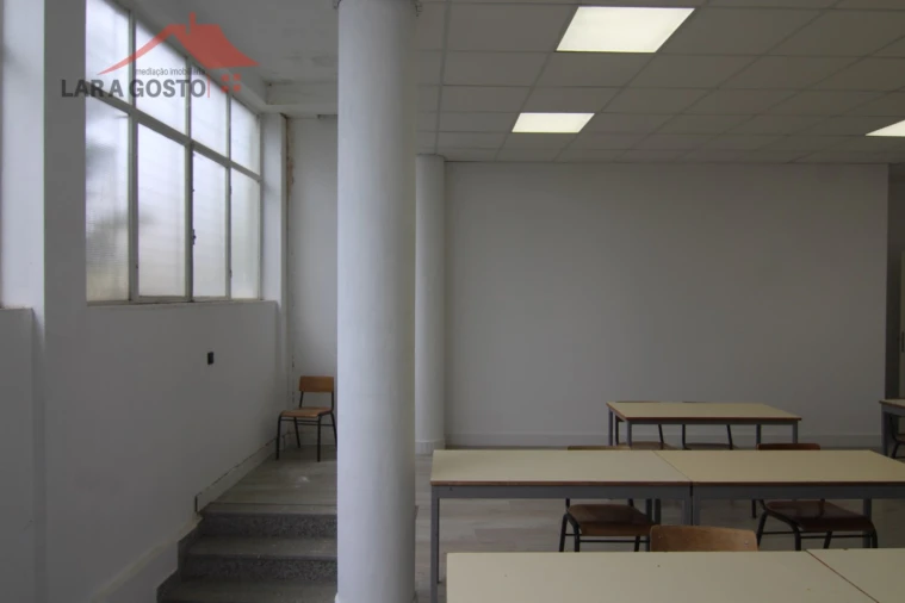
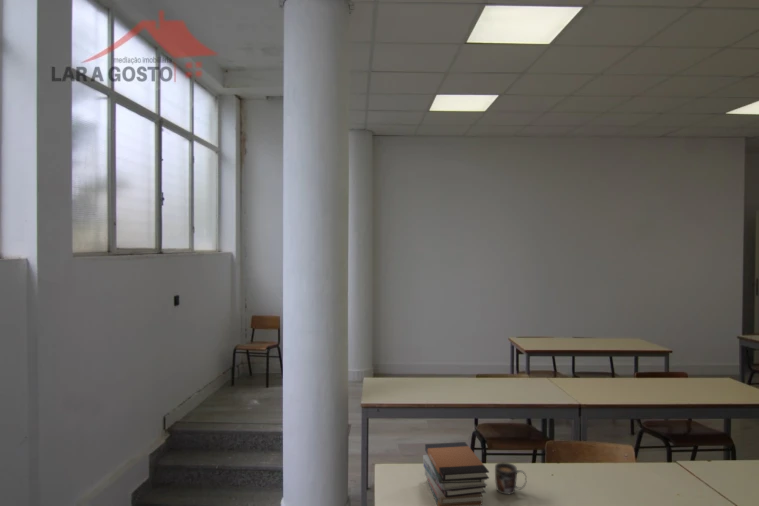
+ book stack [422,441,490,506]
+ mug [494,461,528,495]
